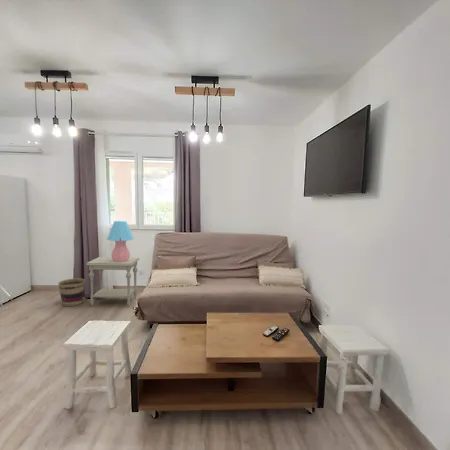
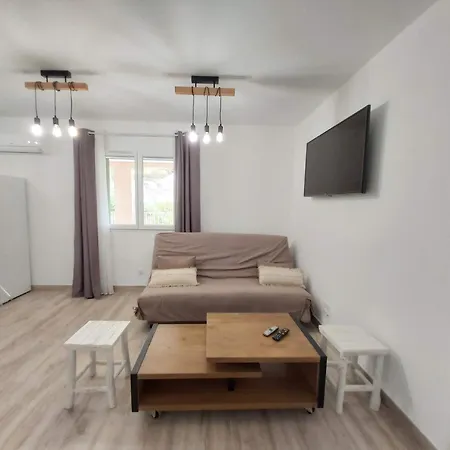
- table lamp [106,220,135,262]
- basket [57,277,86,307]
- side table [85,256,140,308]
